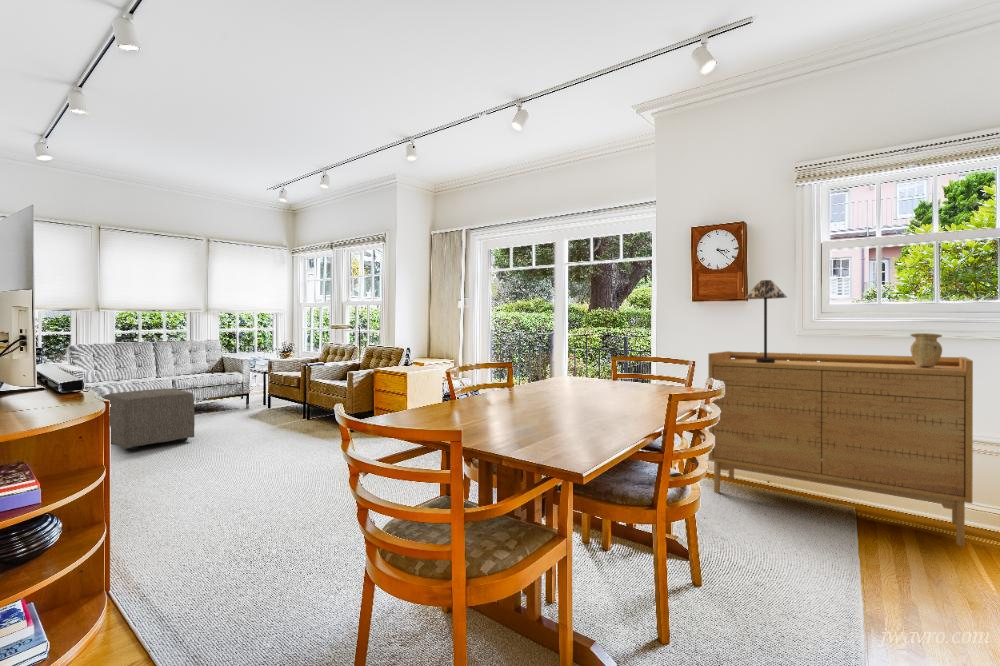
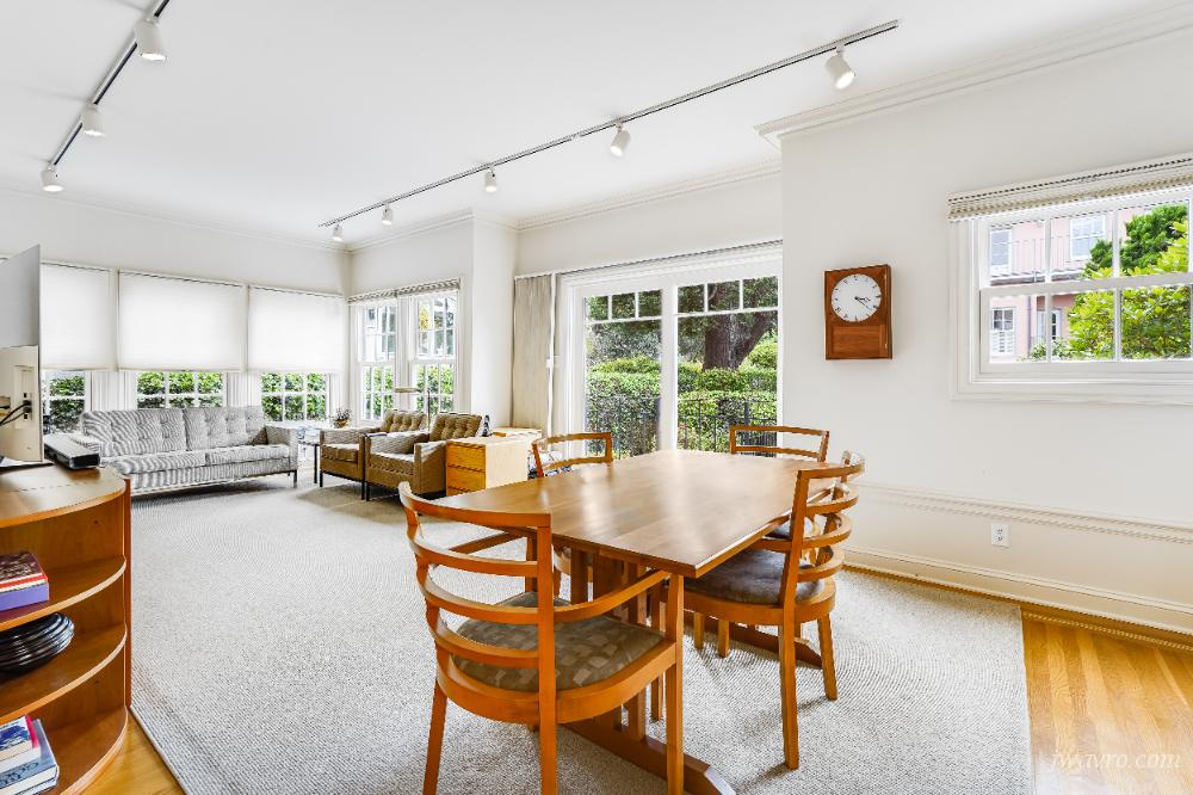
- ottoman [103,388,196,452]
- table lamp [743,279,788,363]
- sideboard [707,350,974,547]
- vase [909,332,943,367]
